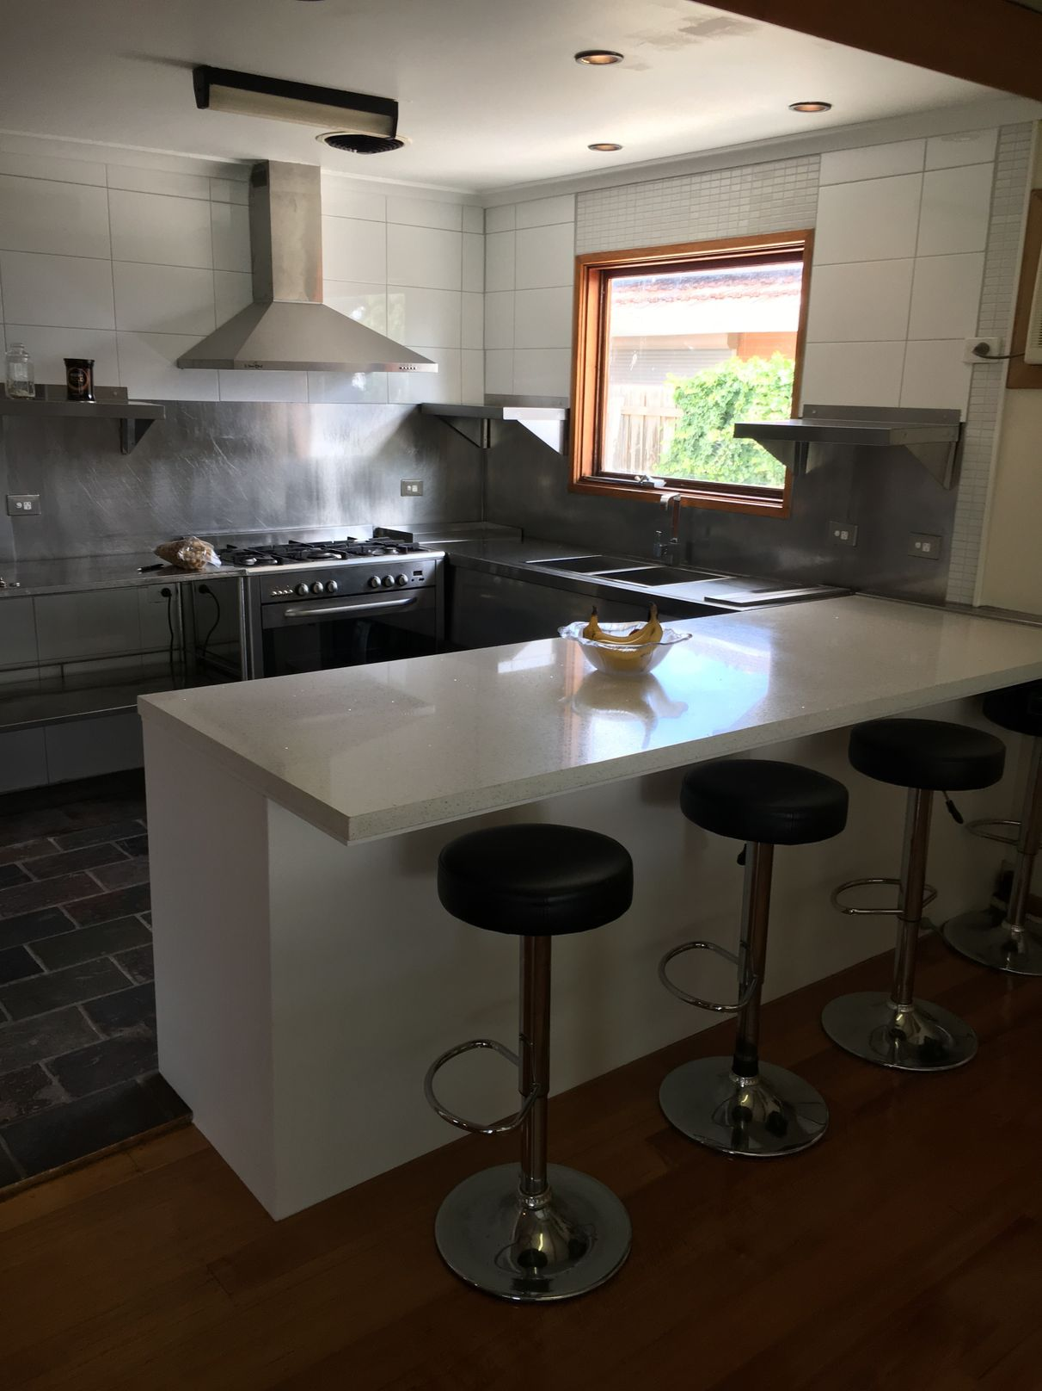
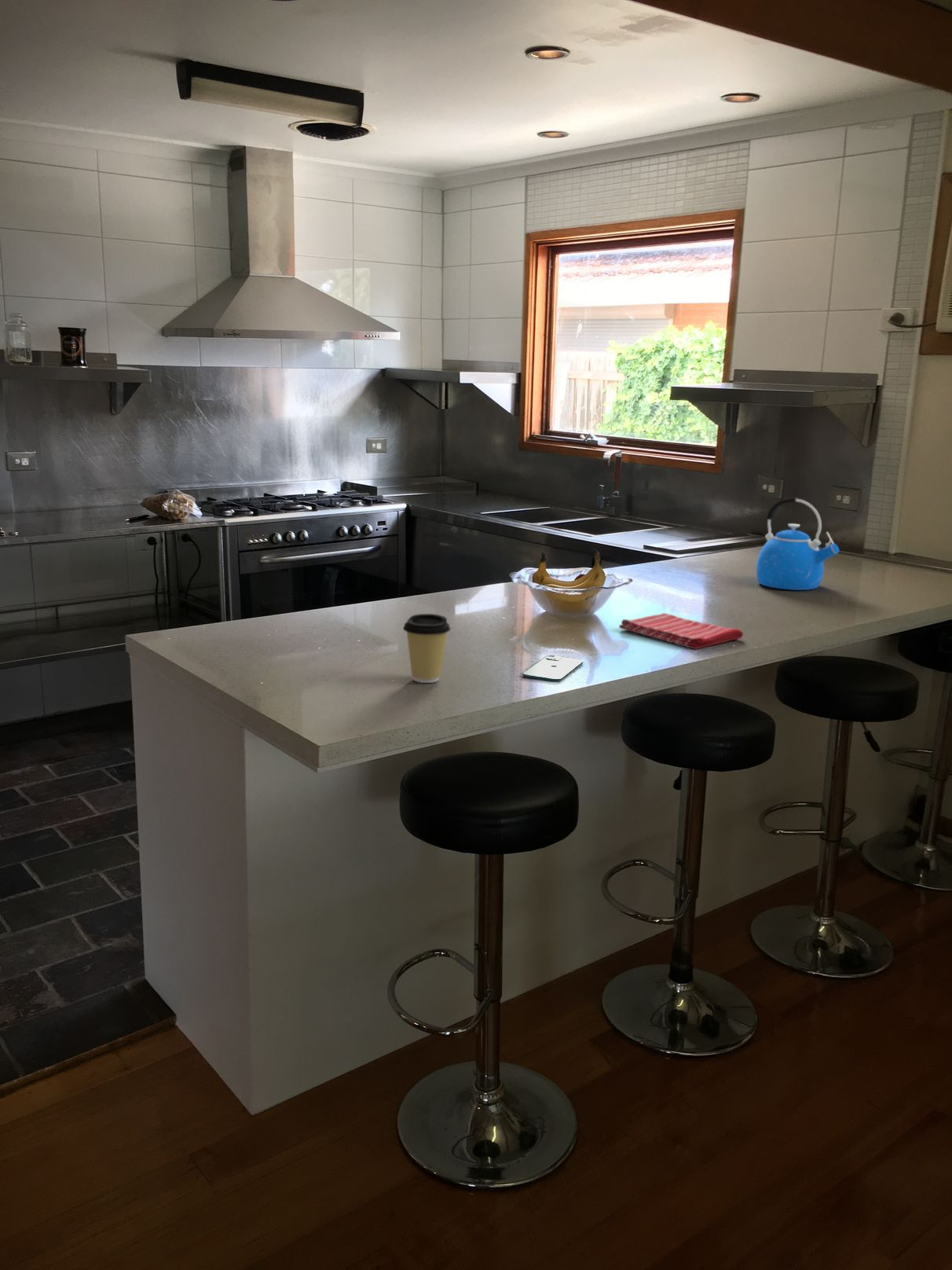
+ smartphone [522,655,584,682]
+ coffee cup [402,613,452,684]
+ dish towel [618,612,744,650]
+ kettle [756,497,840,591]
